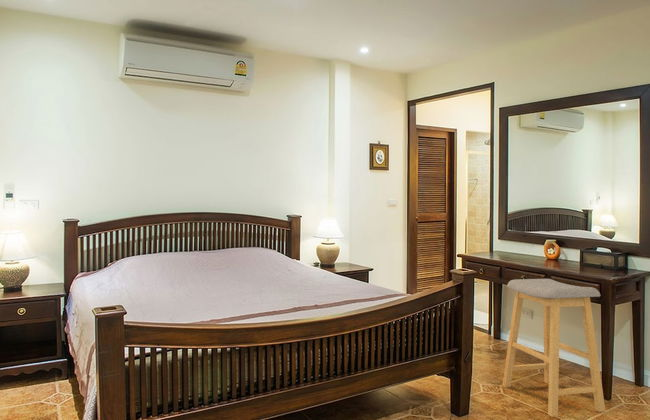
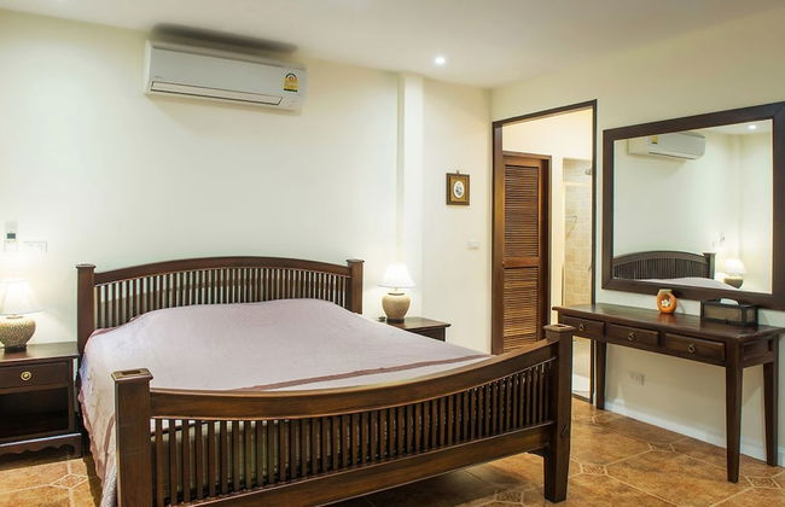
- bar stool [501,278,606,418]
